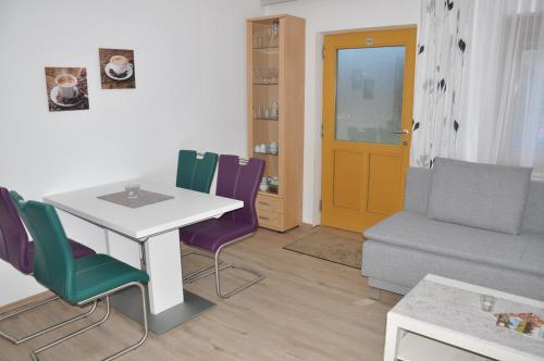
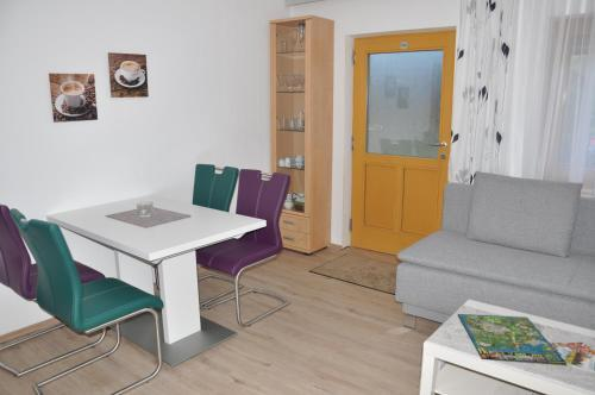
+ board game [457,313,568,365]
